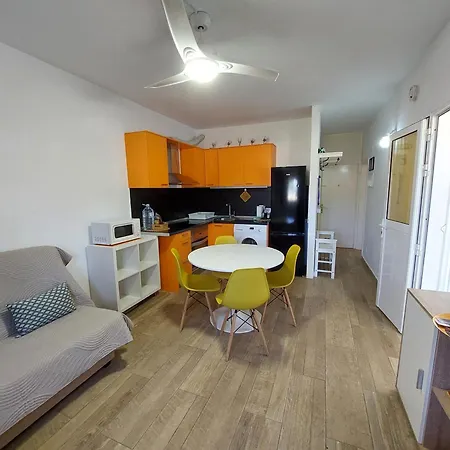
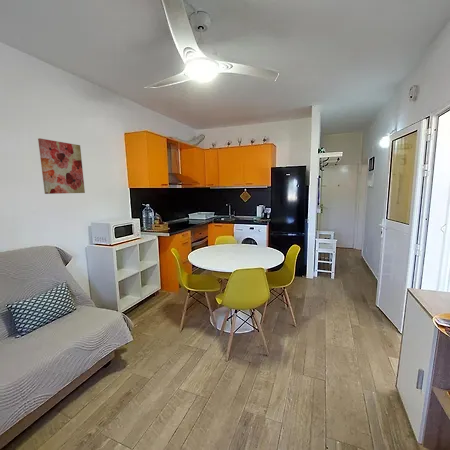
+ wall art [37,138,86,195]
